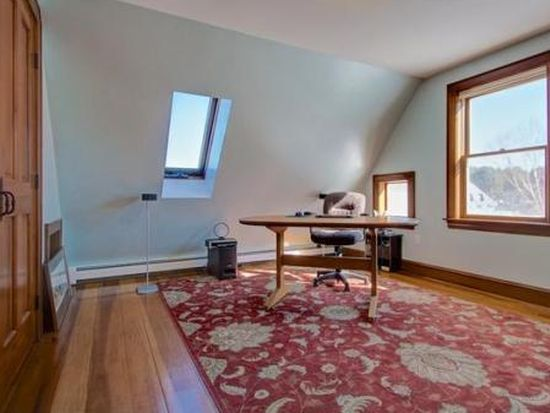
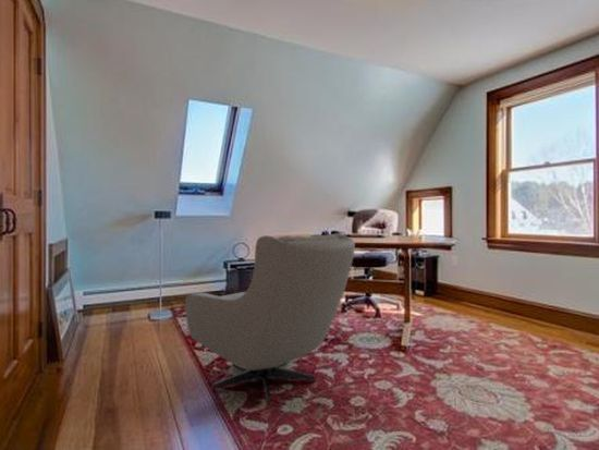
+ armchair [184,232,356,404]
